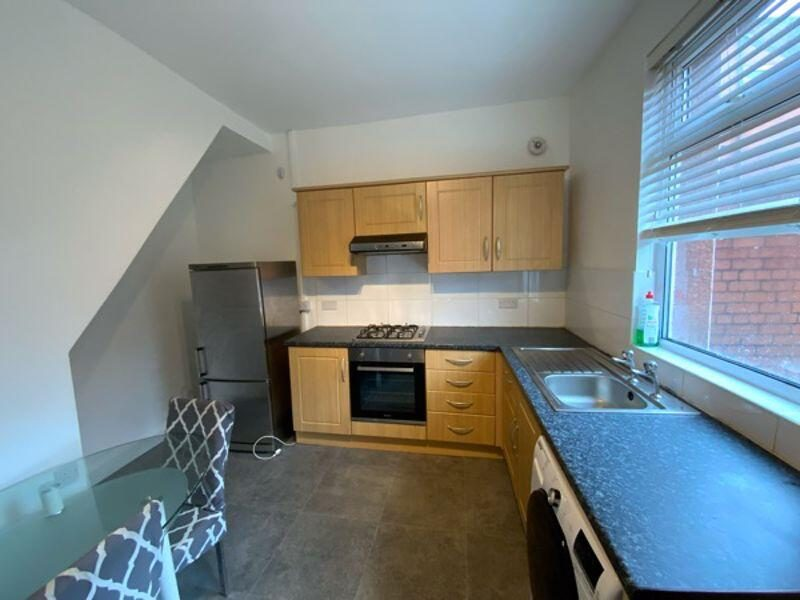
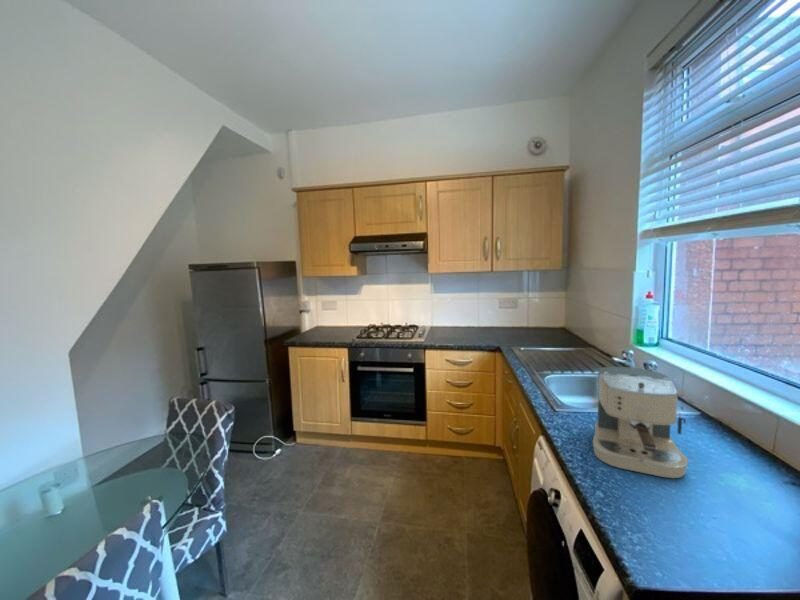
+ coffee maker [592,366,689,479]
